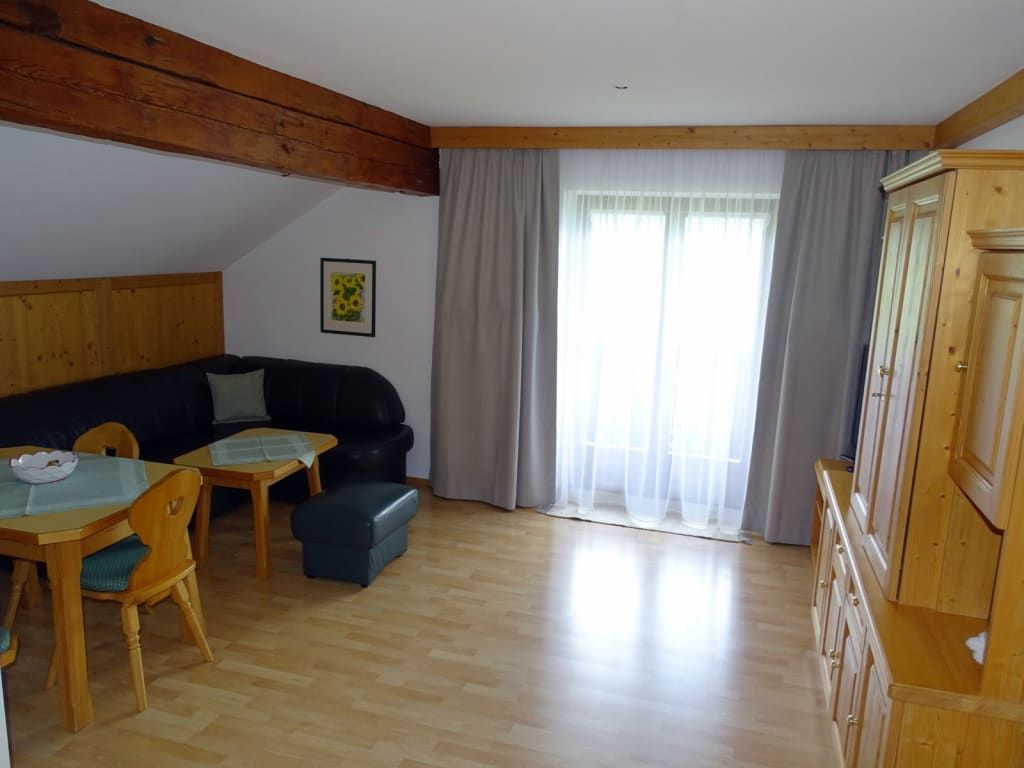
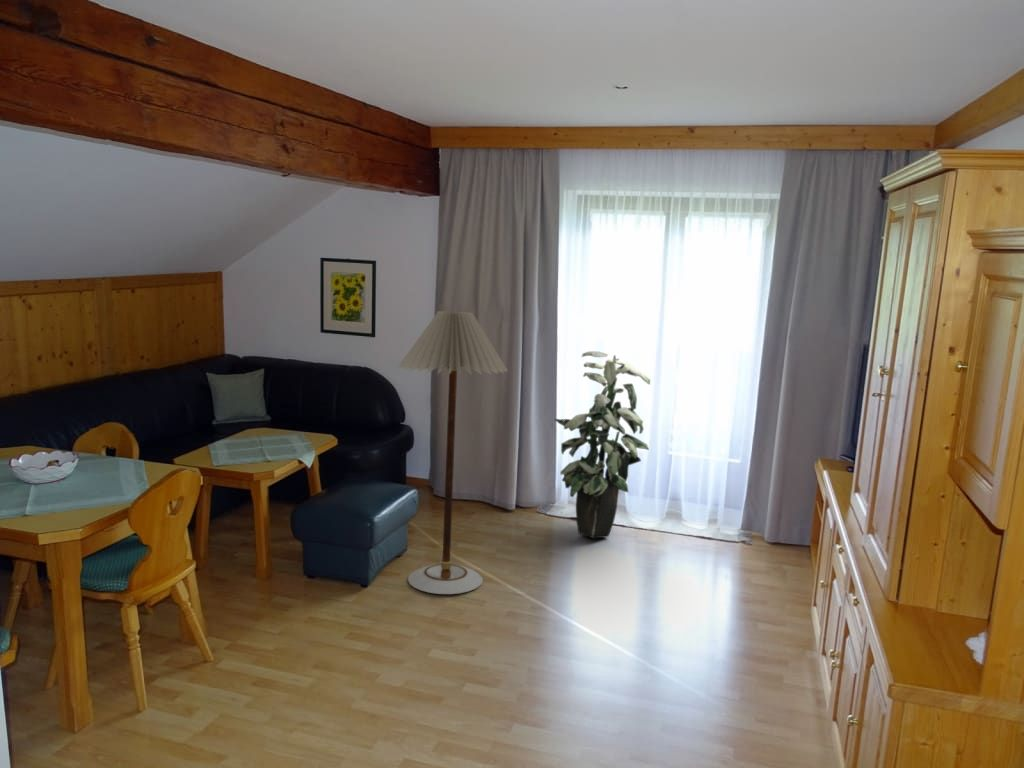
+ floor lamp [397,310,509,595]
+ indoor plant [553,350,651,539]
